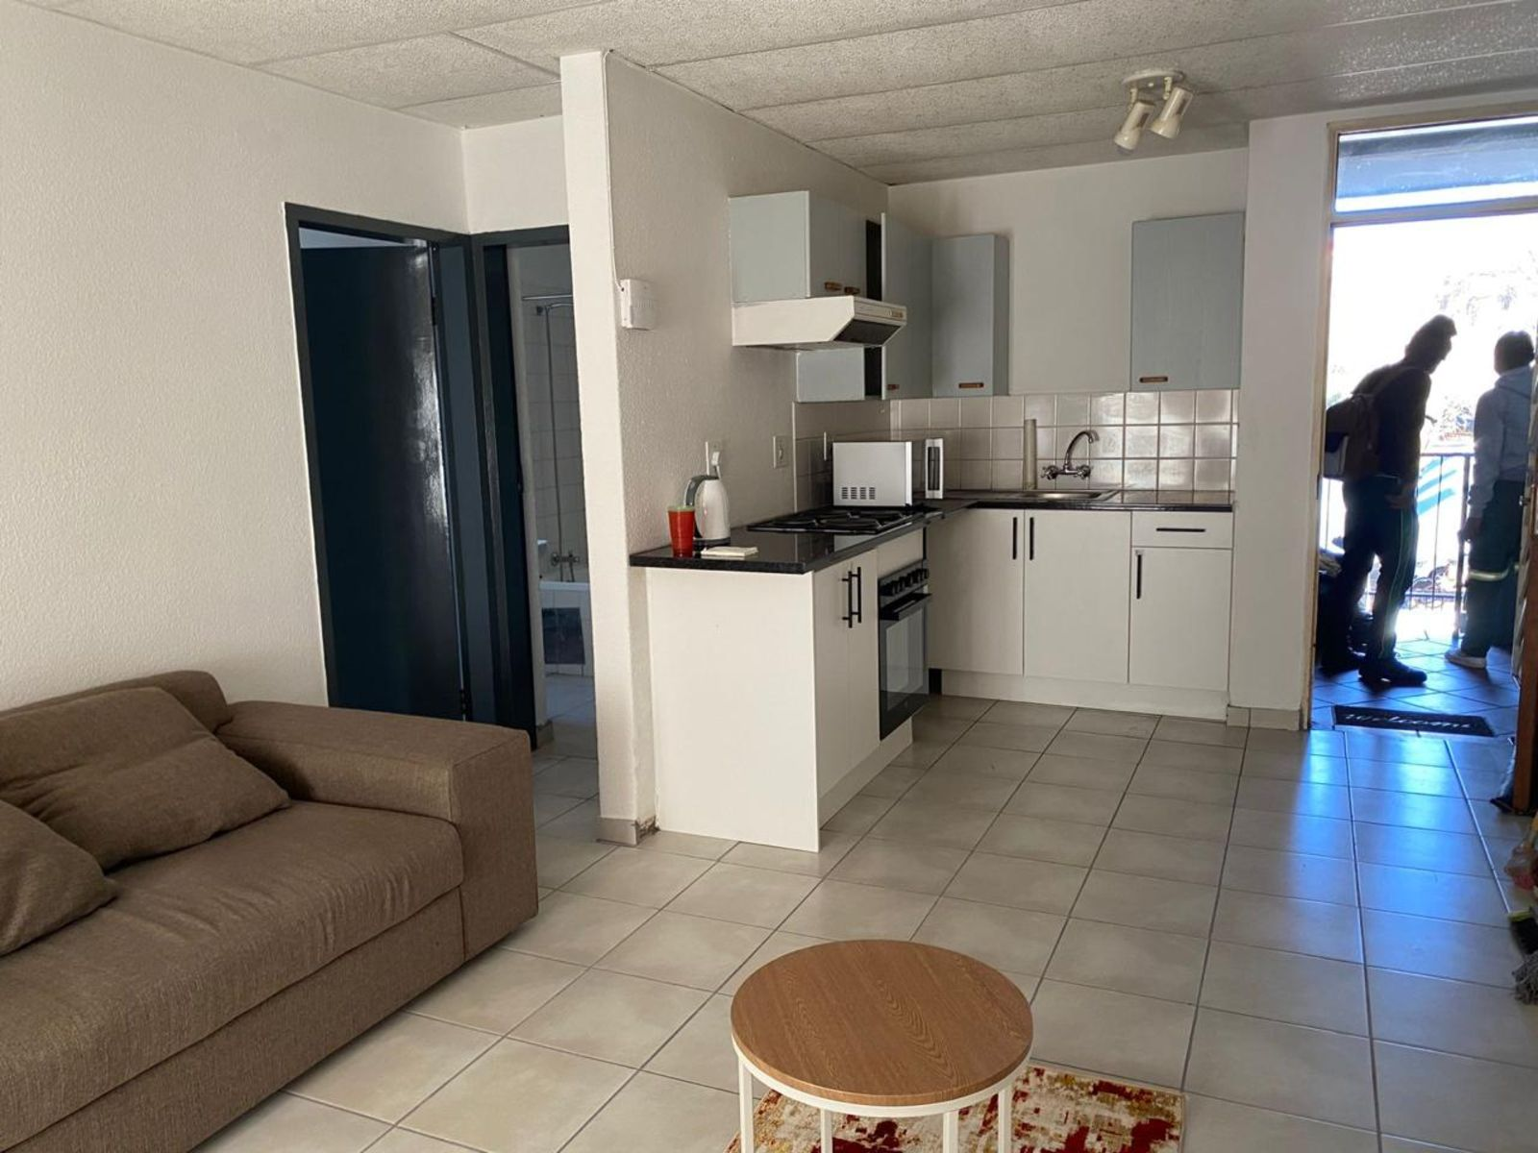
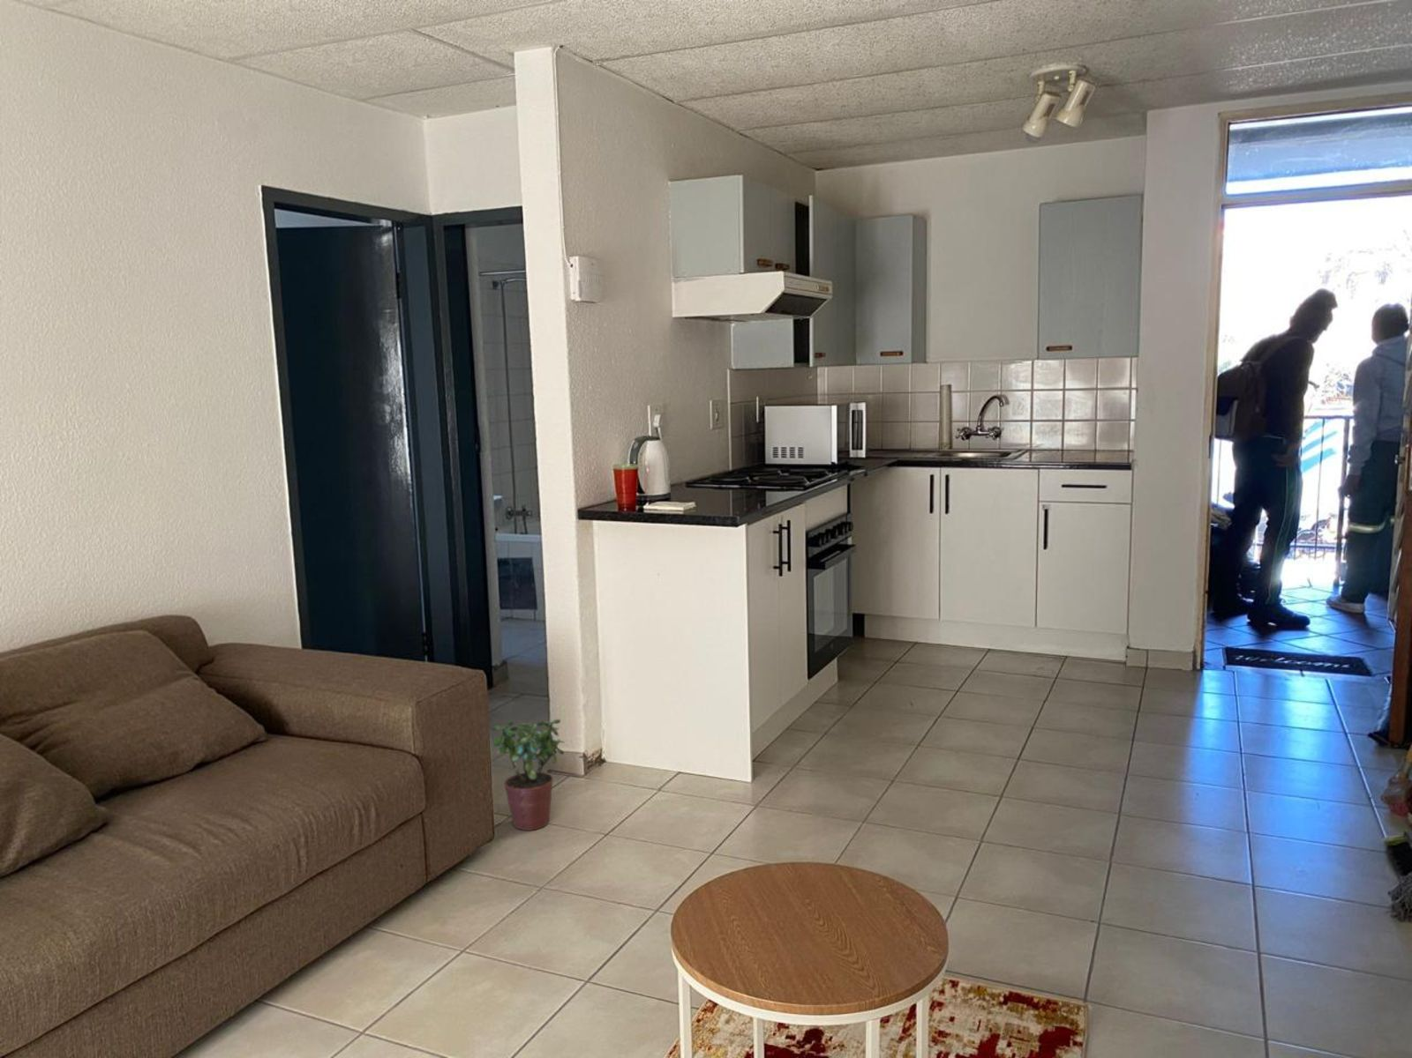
+ potted plant [491,719,566,831]
